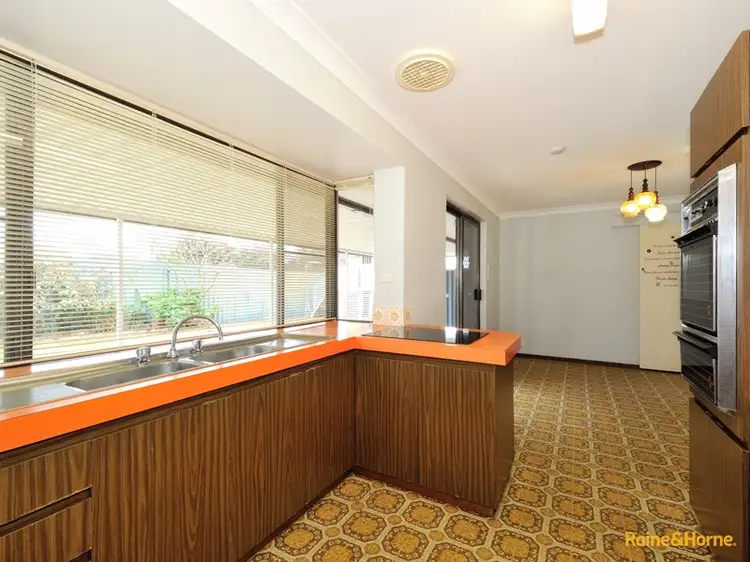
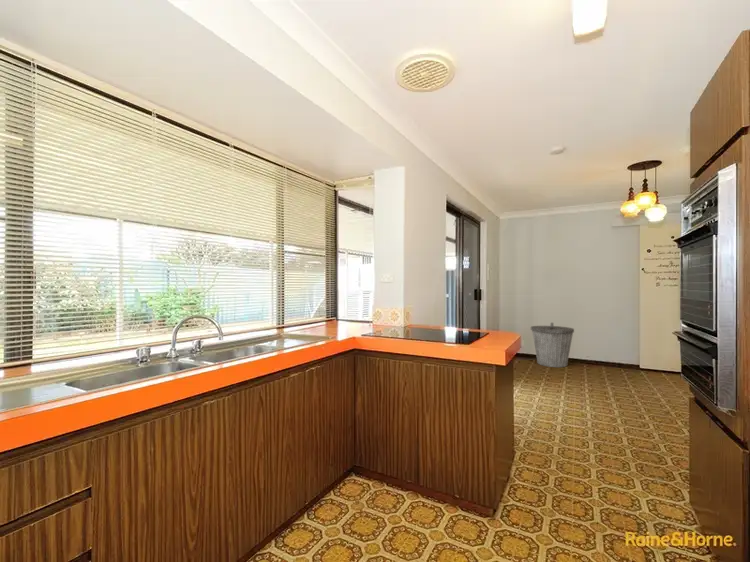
+ trash can [530,322,575,368]
